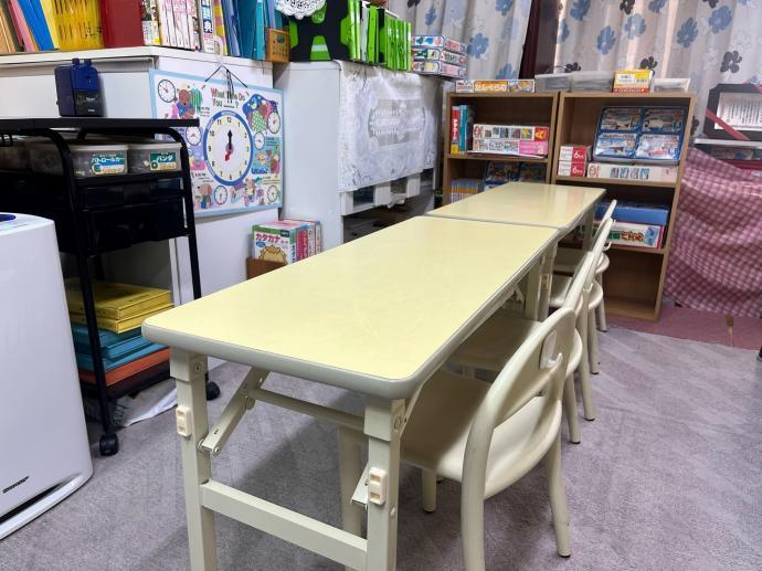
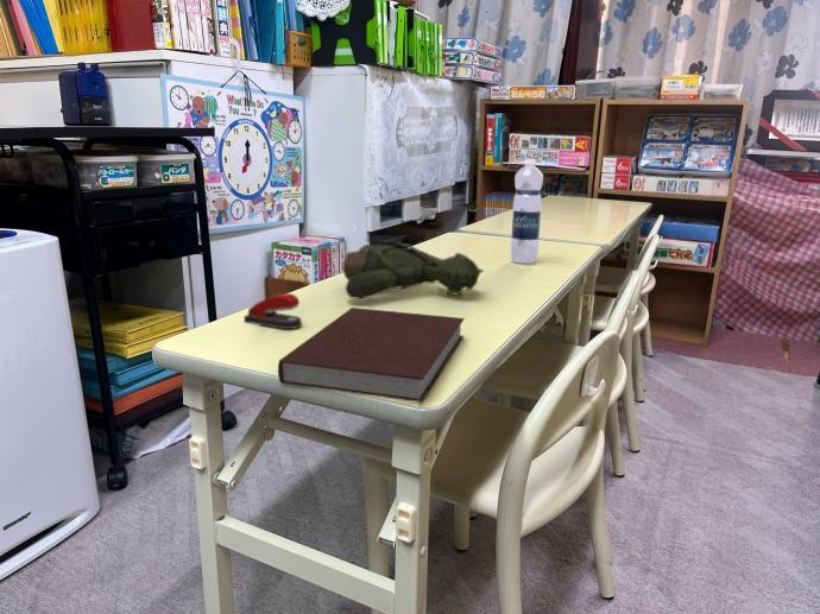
+ notebook [277,306,466,404]
+ stuffed toy [342,239,485,299]
+ stapler [242,292,303,330]
+ water bottle [510,158,544,264]
